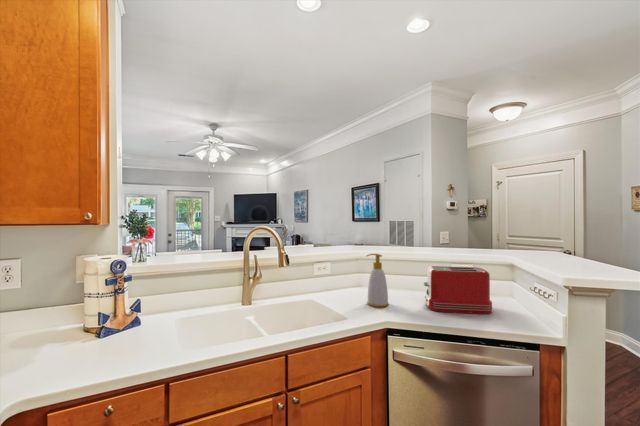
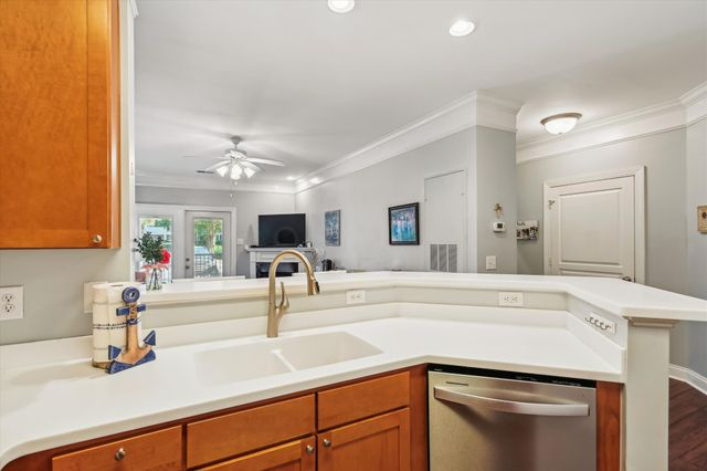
- soap bottle [365,253,390,308]
- toaster [423,265,493,315]
